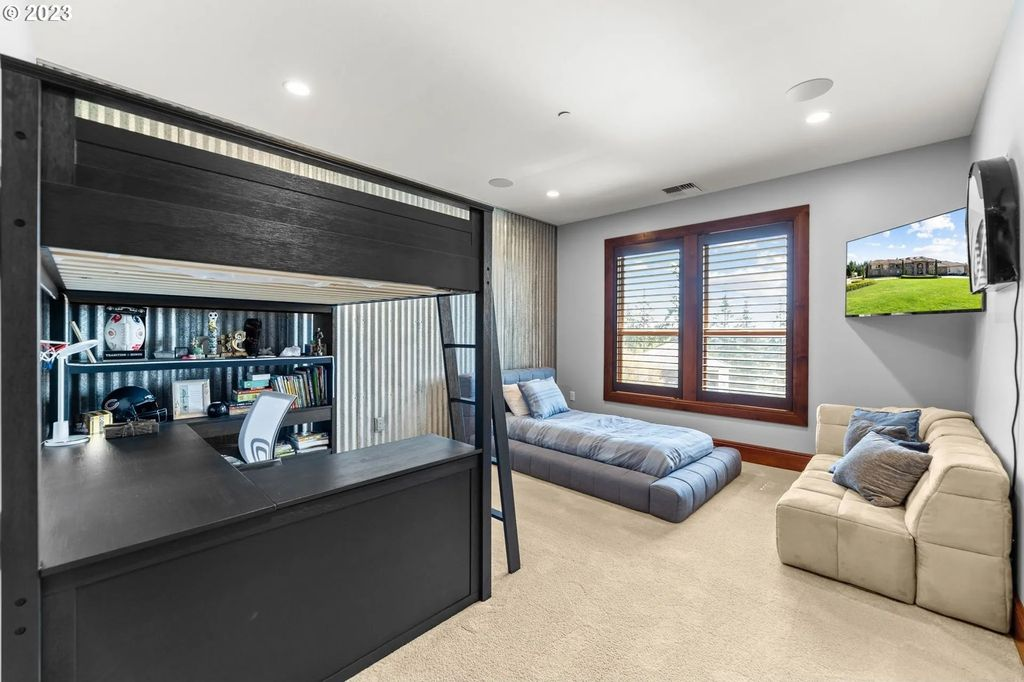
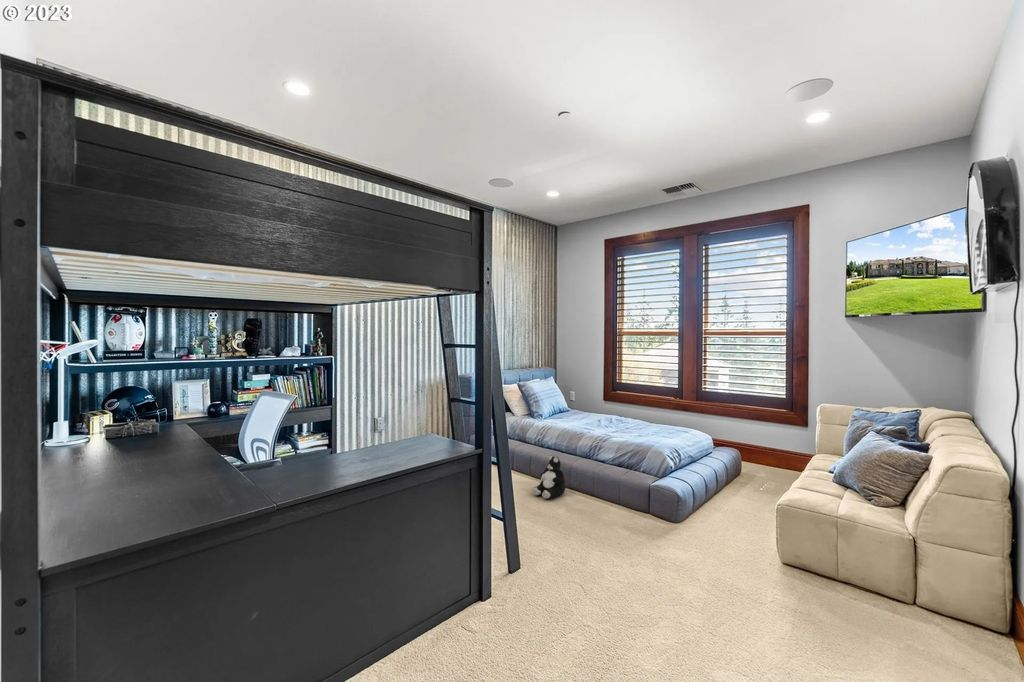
+ plush toy [531,454,566,500]
